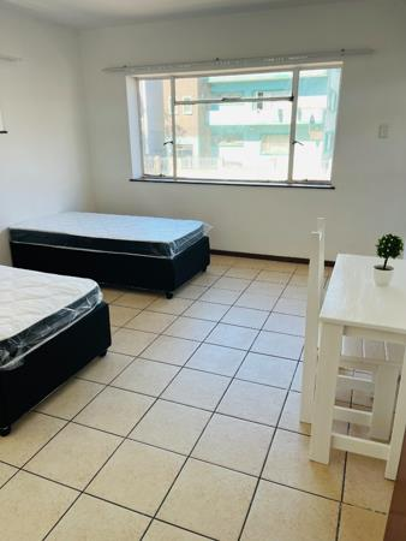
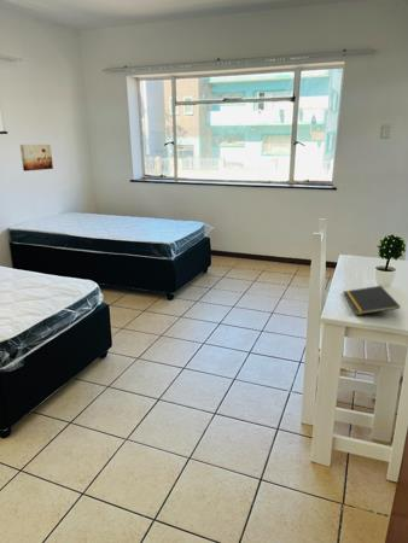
+ notepad [343,285,401,316]
+ wall art [19,144,54,173]
